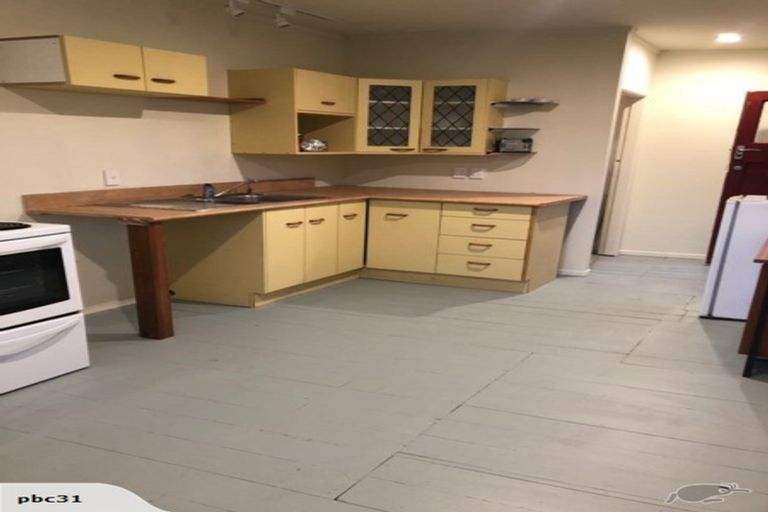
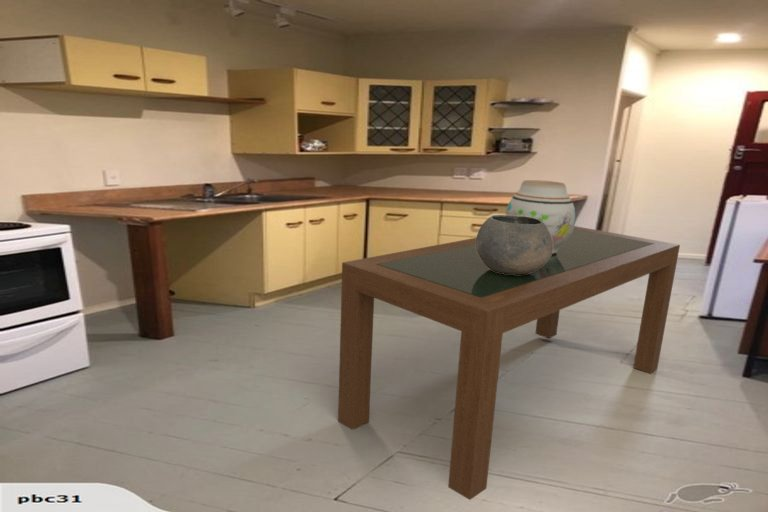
+ dining table [337,225,681,501]
+ bowl [475,214,553,275]
+ vase [505,179,576,254]
